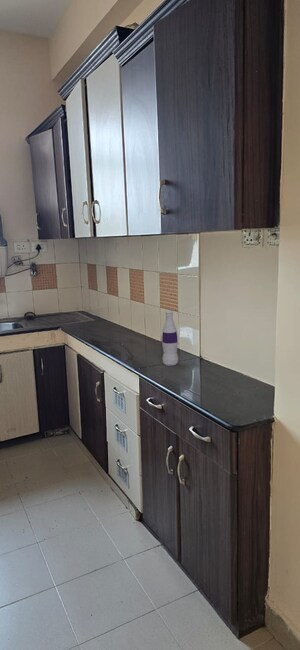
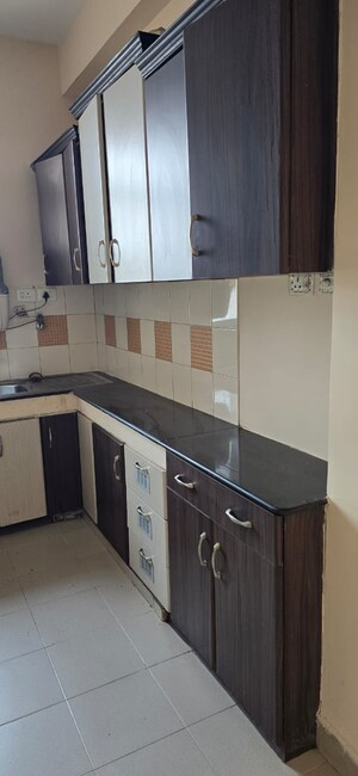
- bottle [161,310,179,367]
